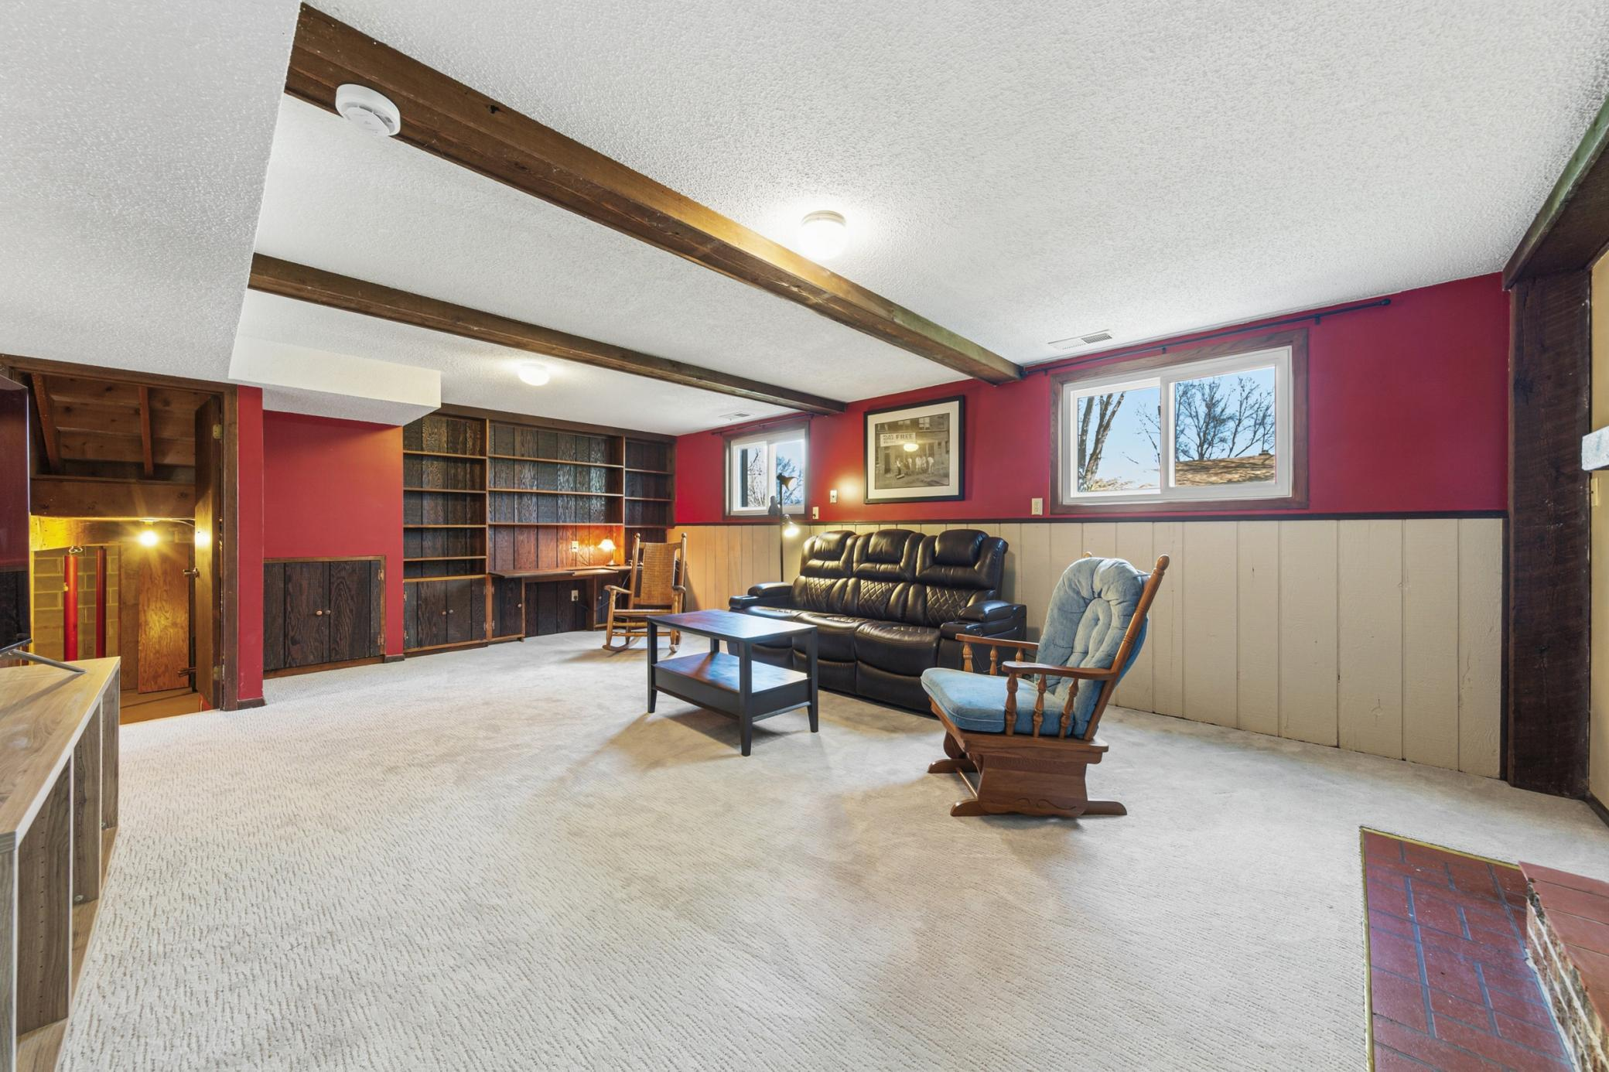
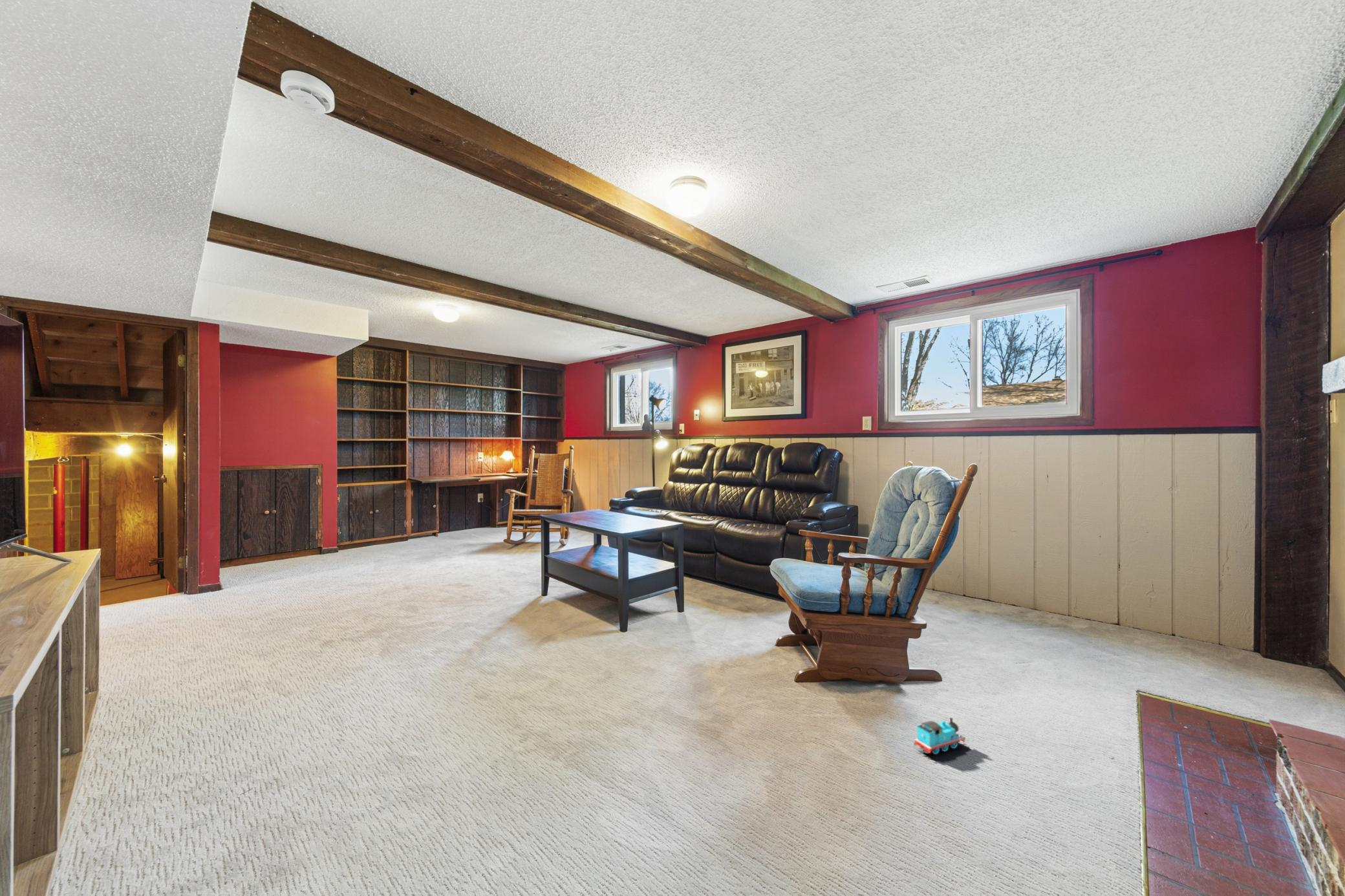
+ toy train [913,717,966,755]
